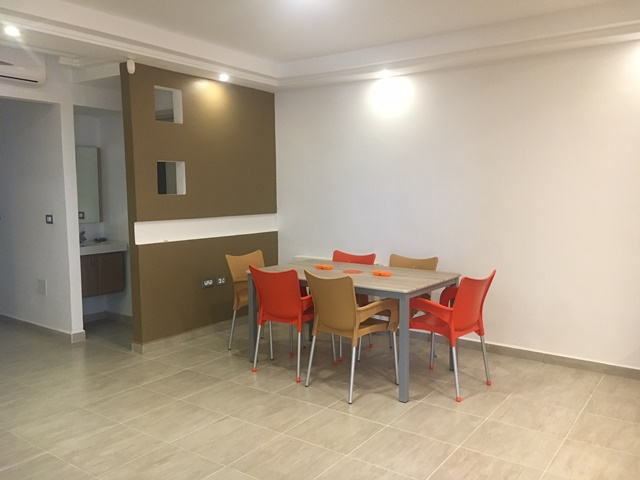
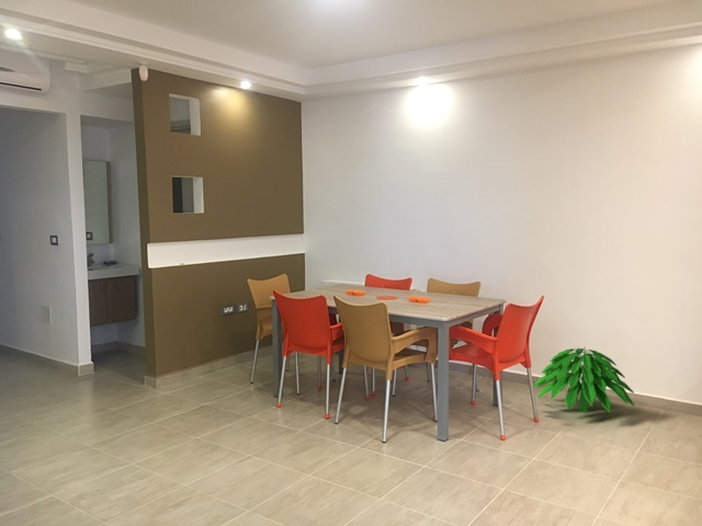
+ indoor plant [532,347,635,414]
